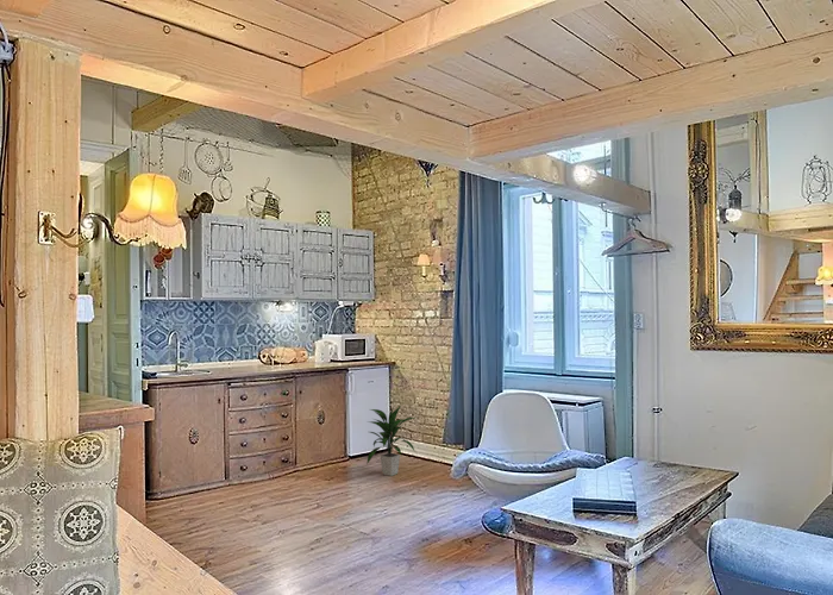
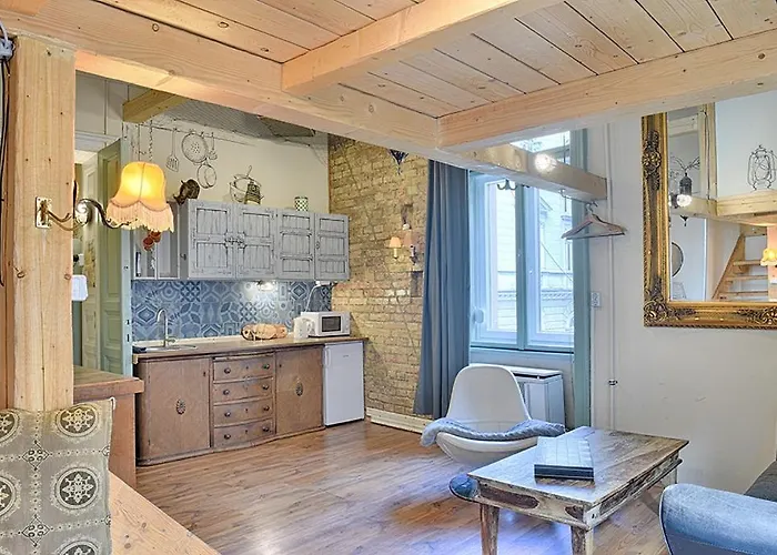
- indoor plant [367,405,416,477]
